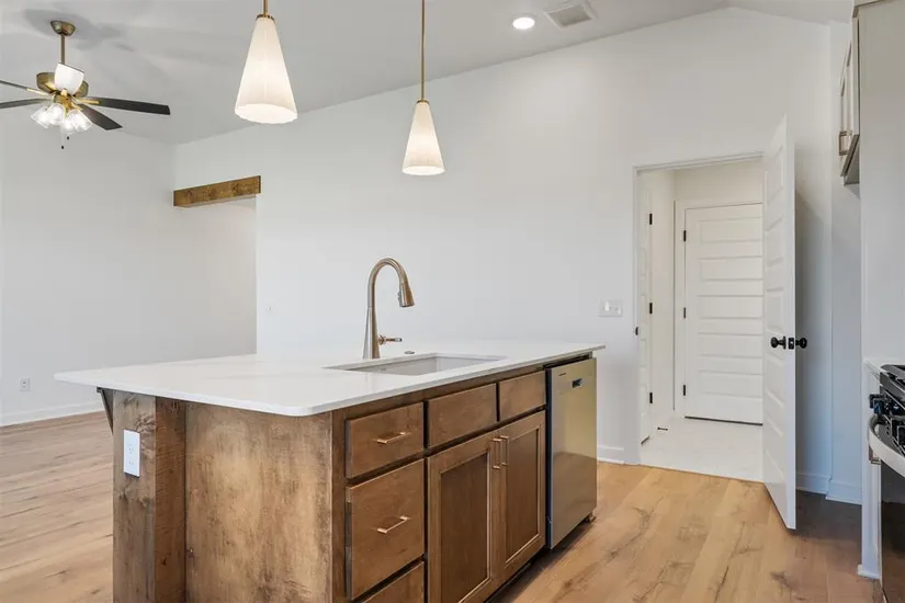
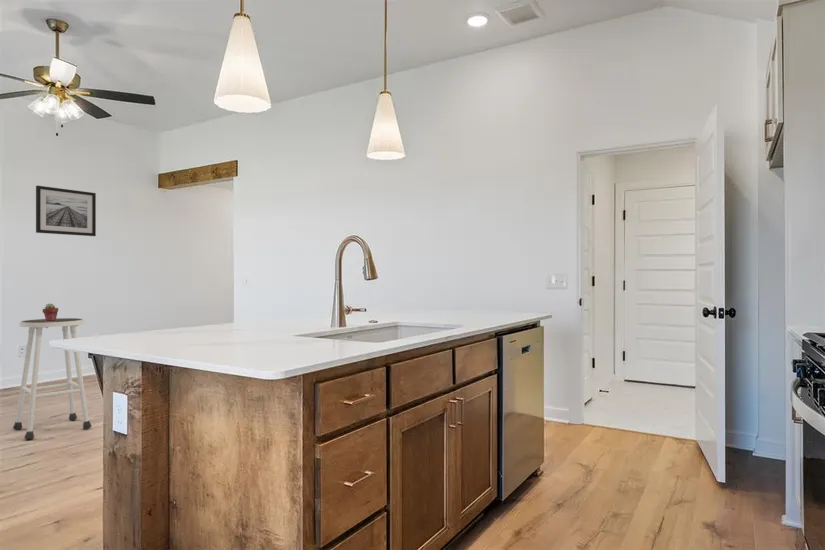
+ stool [12,317,92,441]
+ wall art [35,185,97,237]
+ potted succulent [42,303,59,321]
